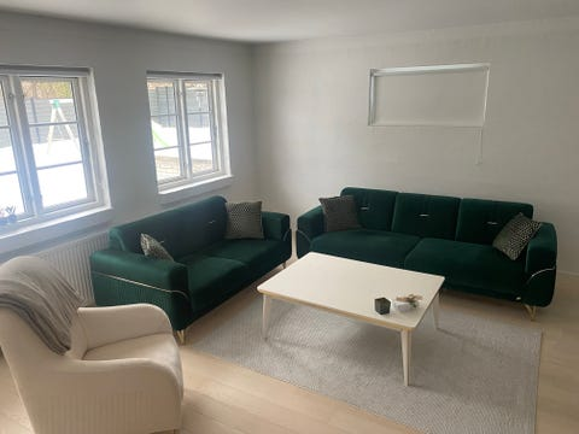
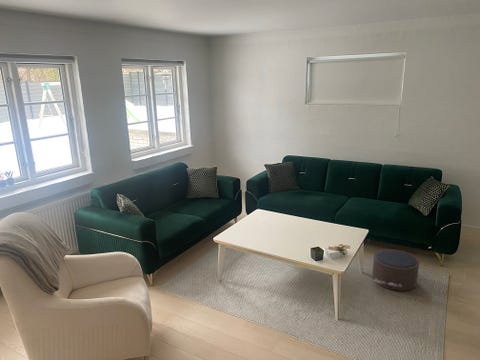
+ pouf [371,248,420,292]
